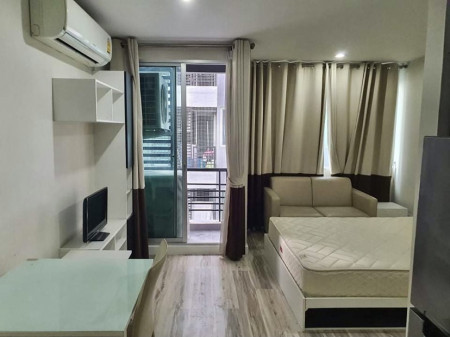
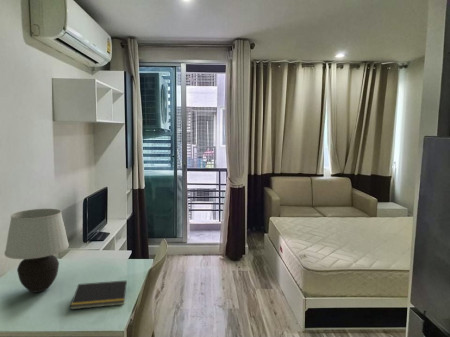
+ table lamp [4,208,70,293]
+ notepad [69,279,128,310]
